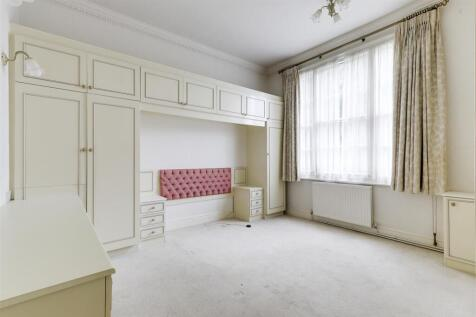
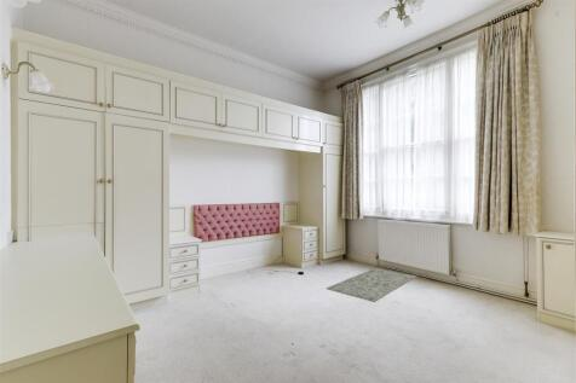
+ rug [326,267,417,302]
